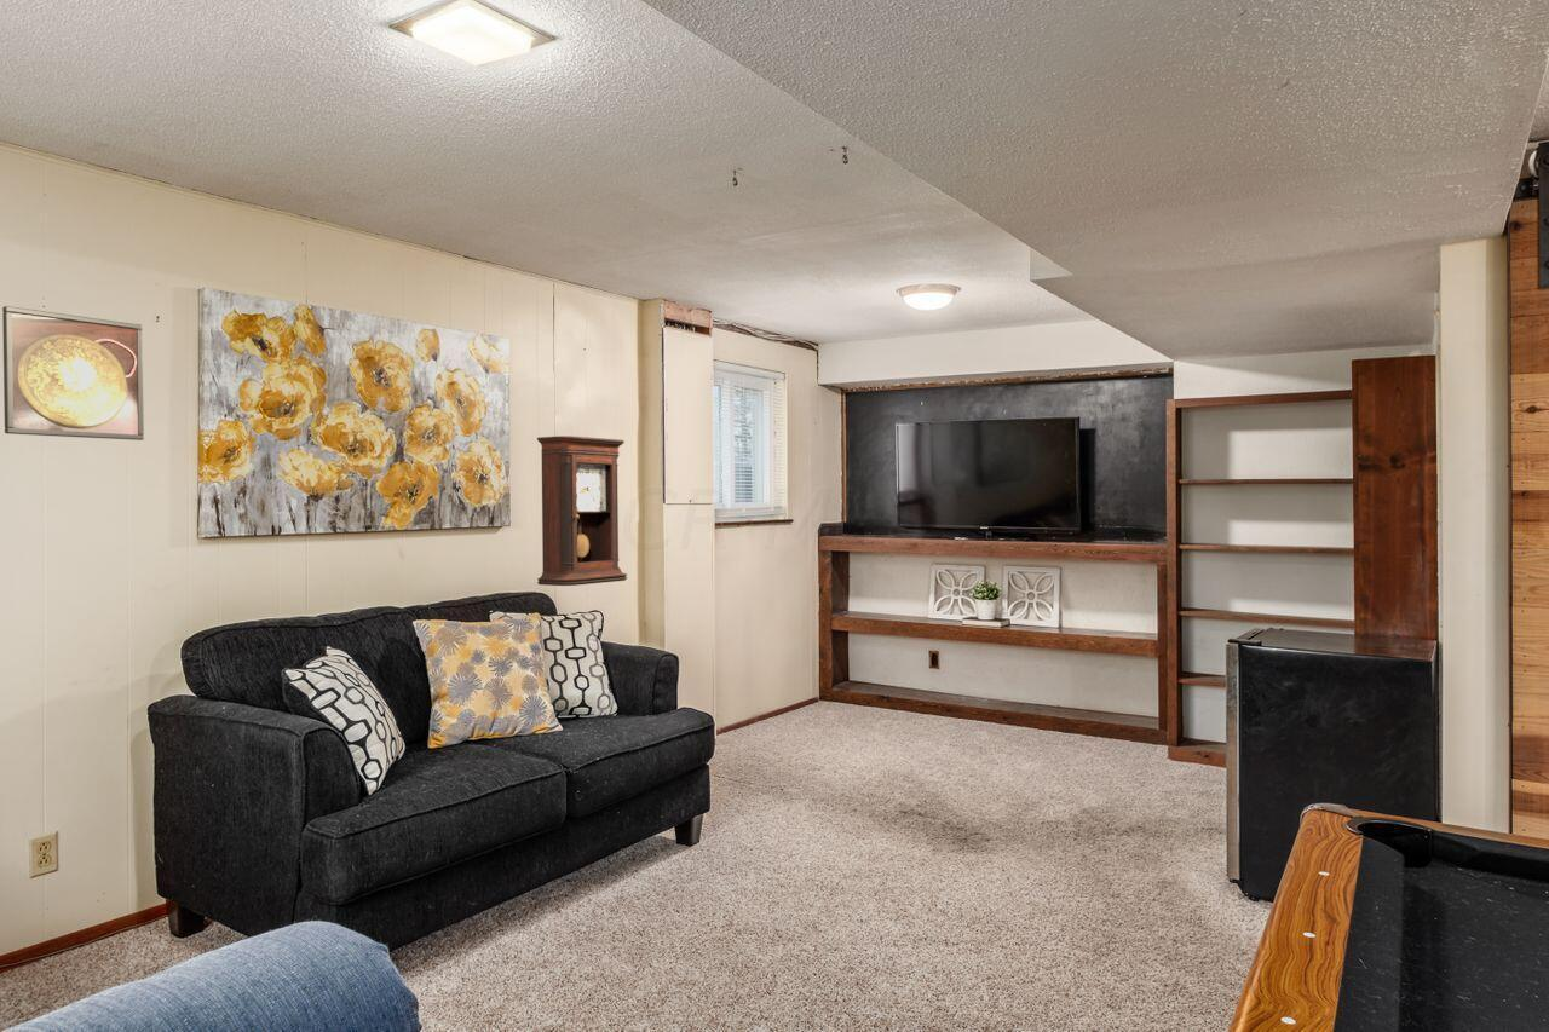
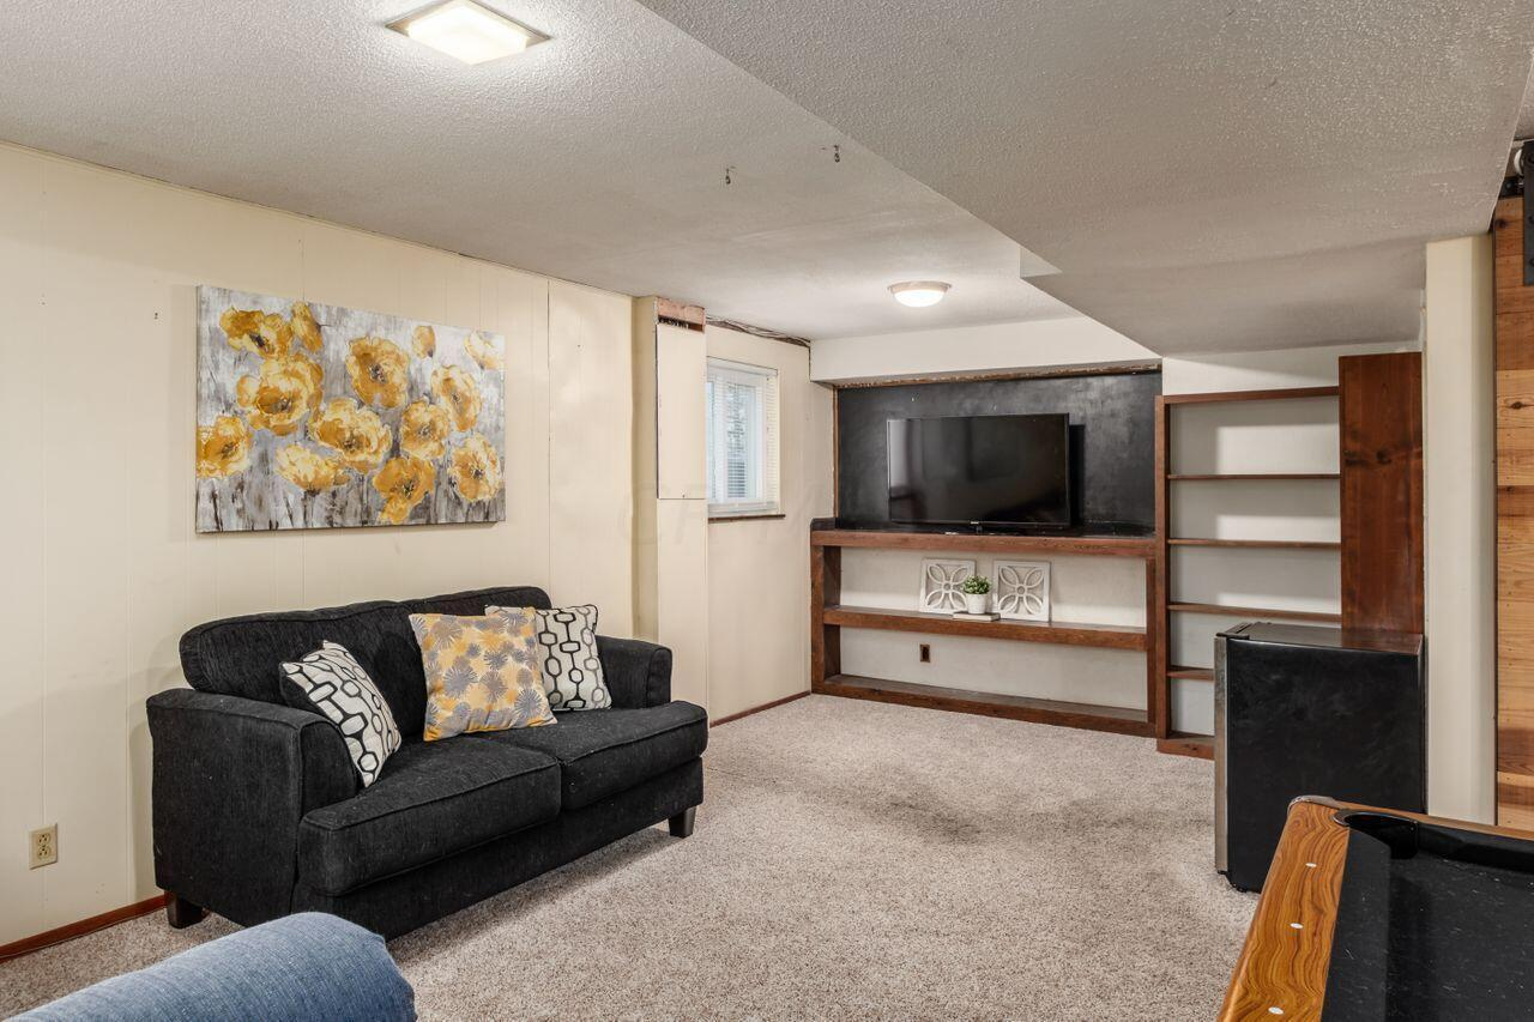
- pendulum clock [536,434,628,587]
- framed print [1,305,145,442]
